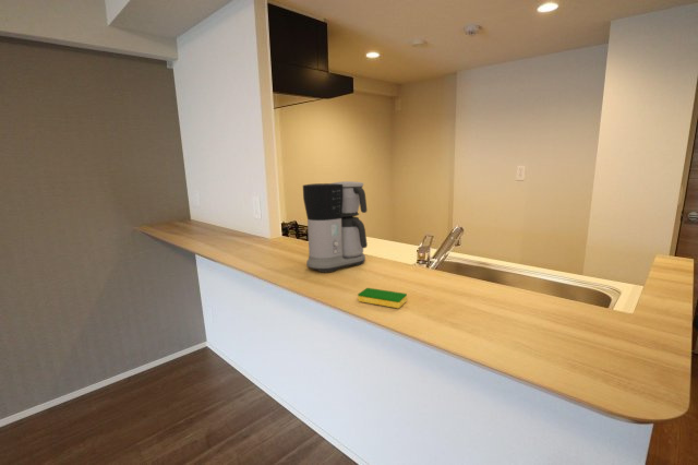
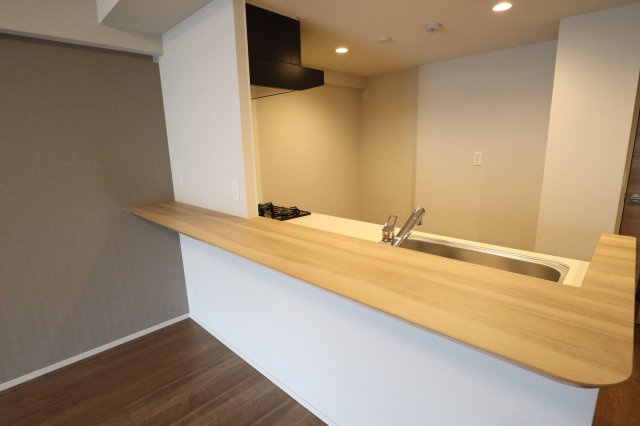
- dish sponge [357,287,408,309]
- coffee maker [302,180,369,273]
